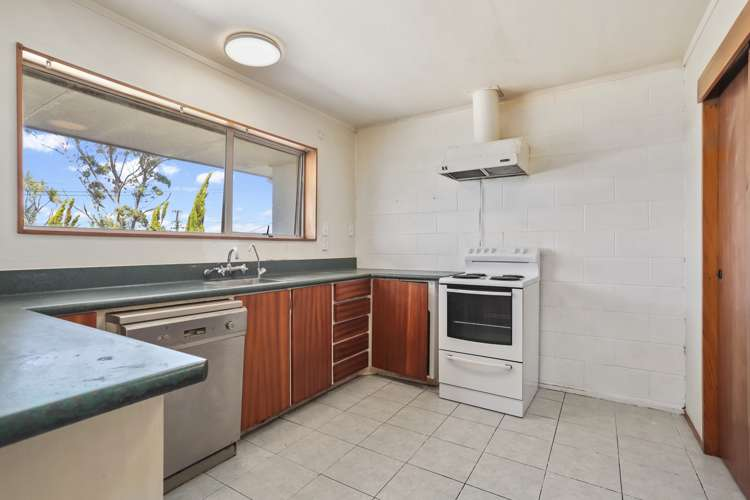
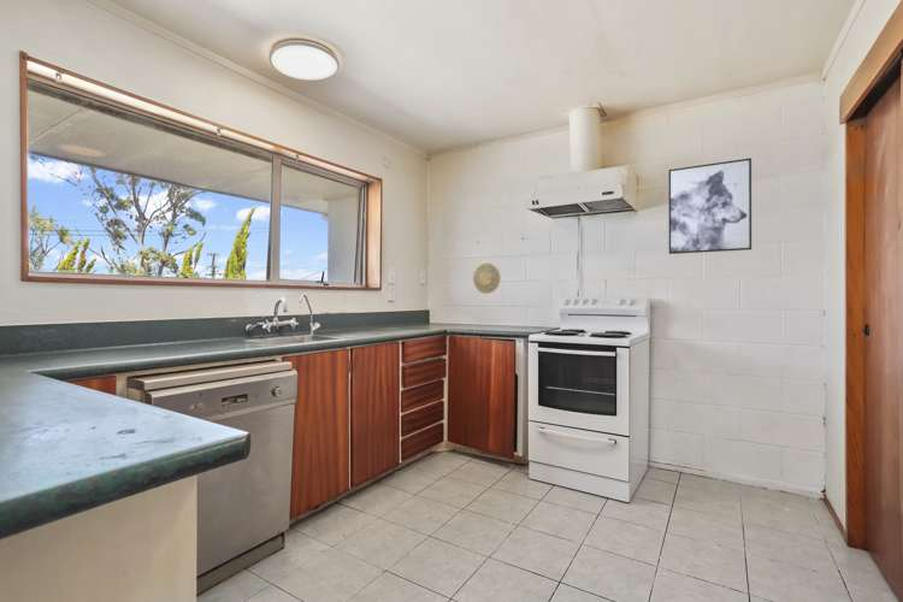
+ decorative plate [472,262,501,295]
+ wall art [667,157,752,255]
